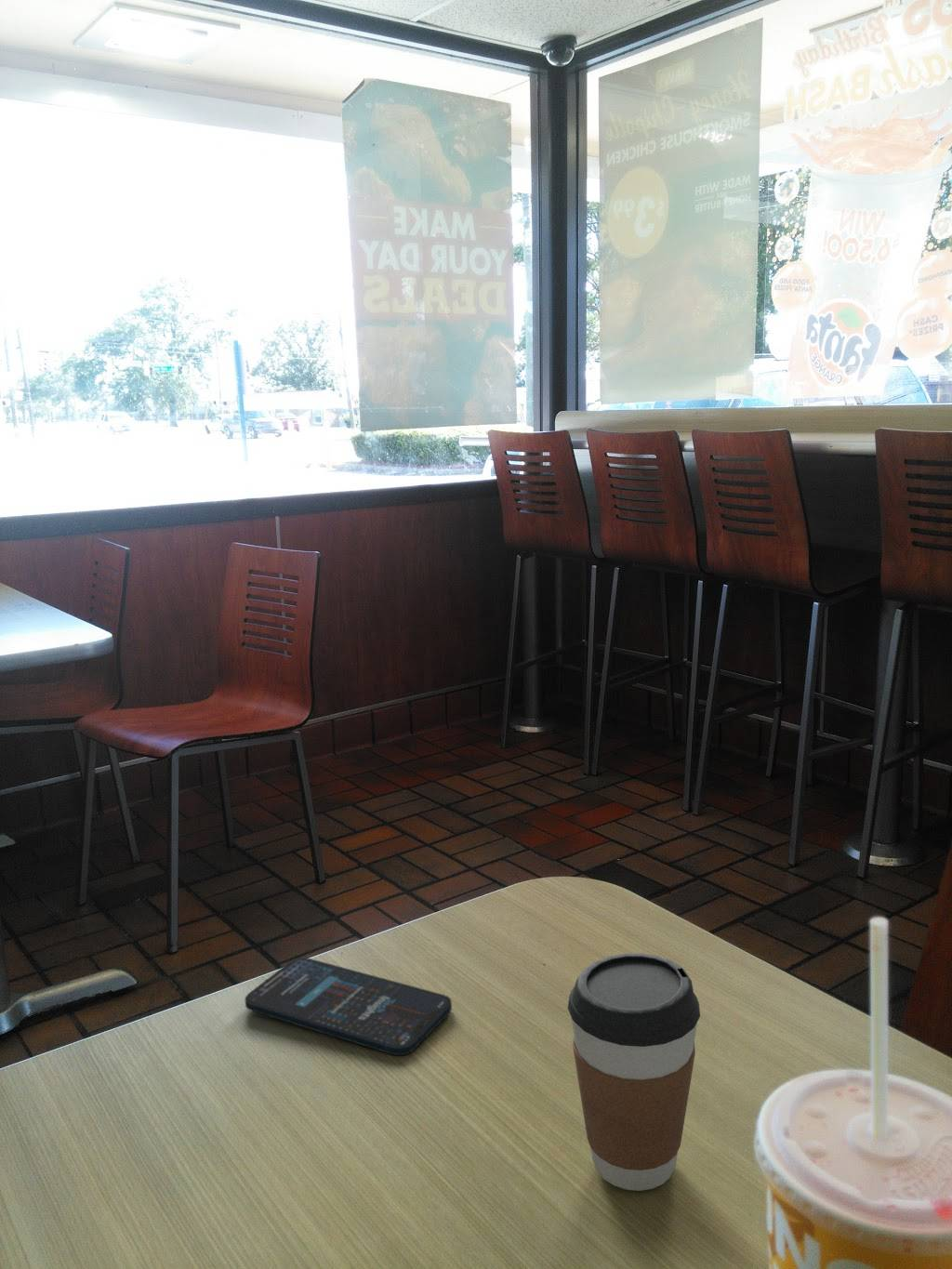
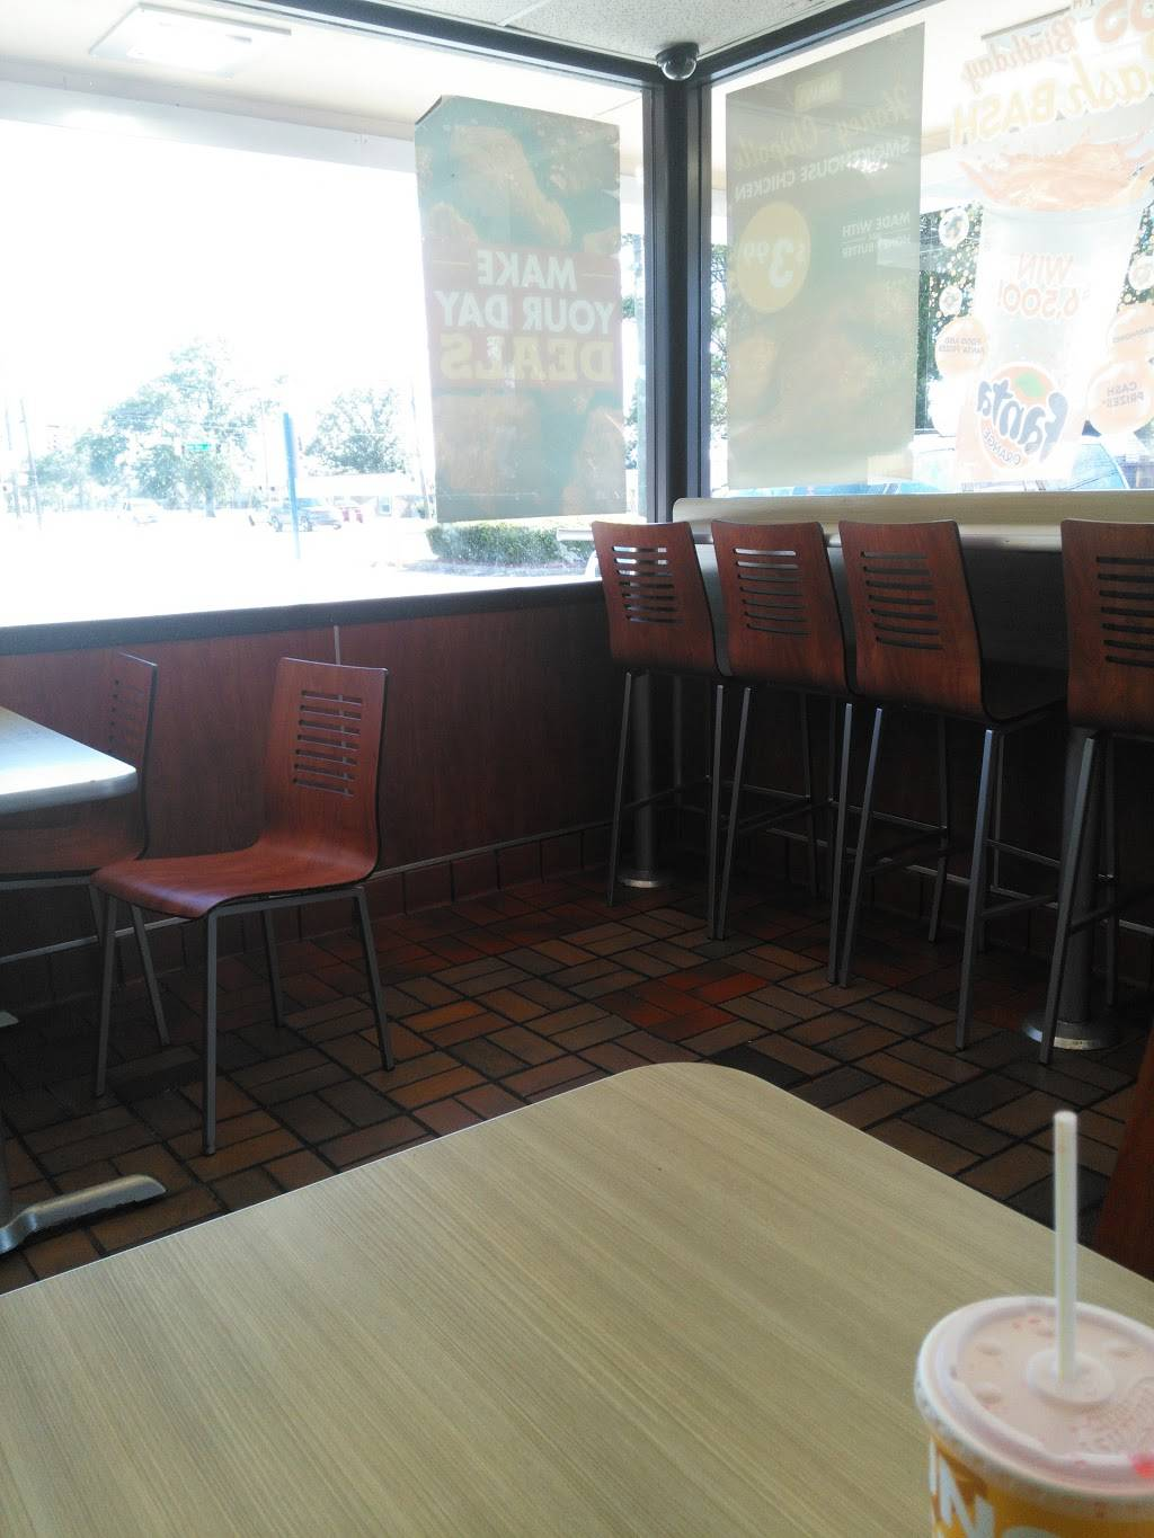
- smartphone [244,957,453,1056]
- coffee cup [567,953,701,1192]
